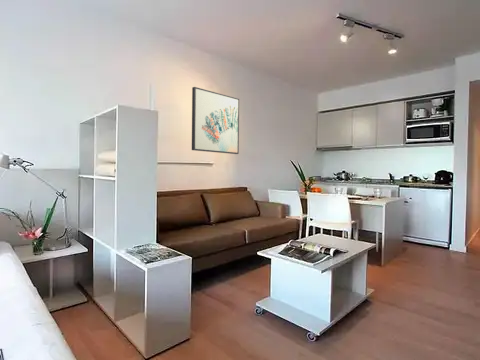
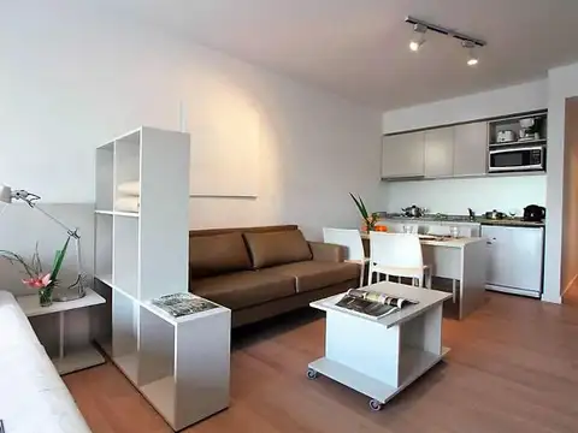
- wall art [191,86,240,155]
